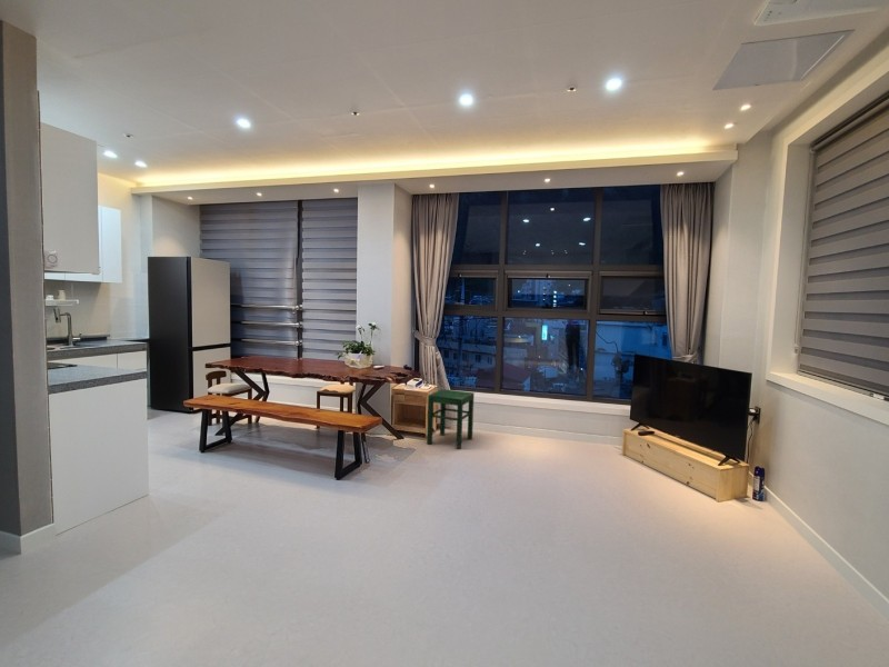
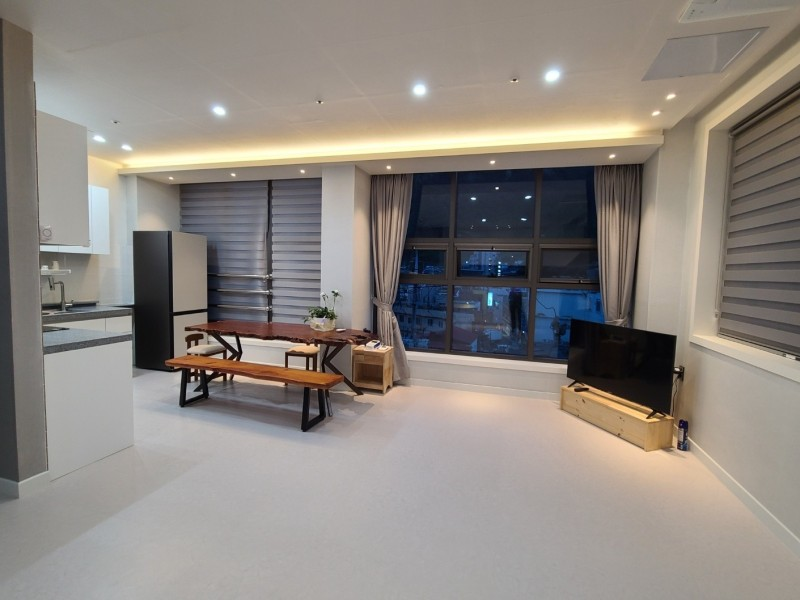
- stool [426,388,476,450]
